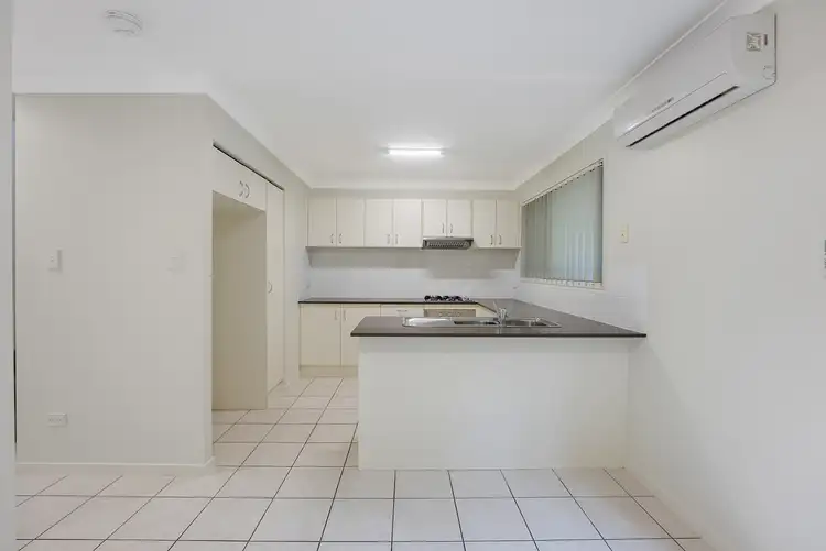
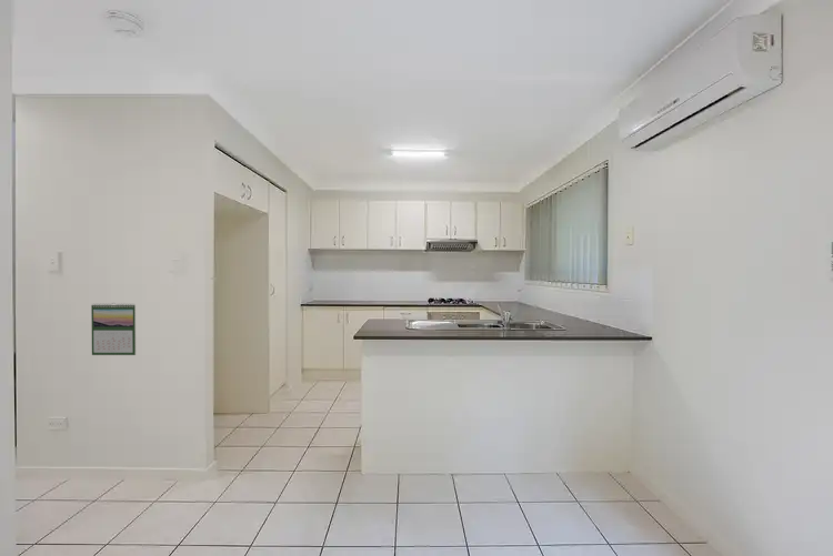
+ calendar [90,302,137,356]
